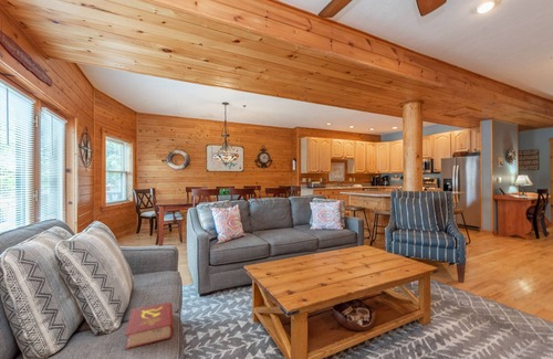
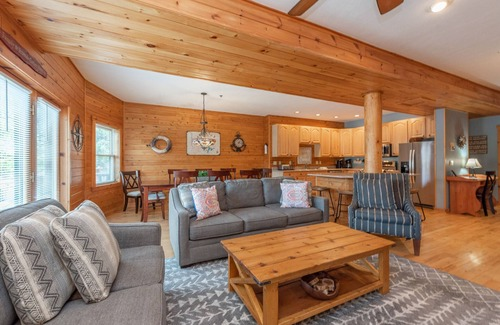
- book [124,302,174,350]
